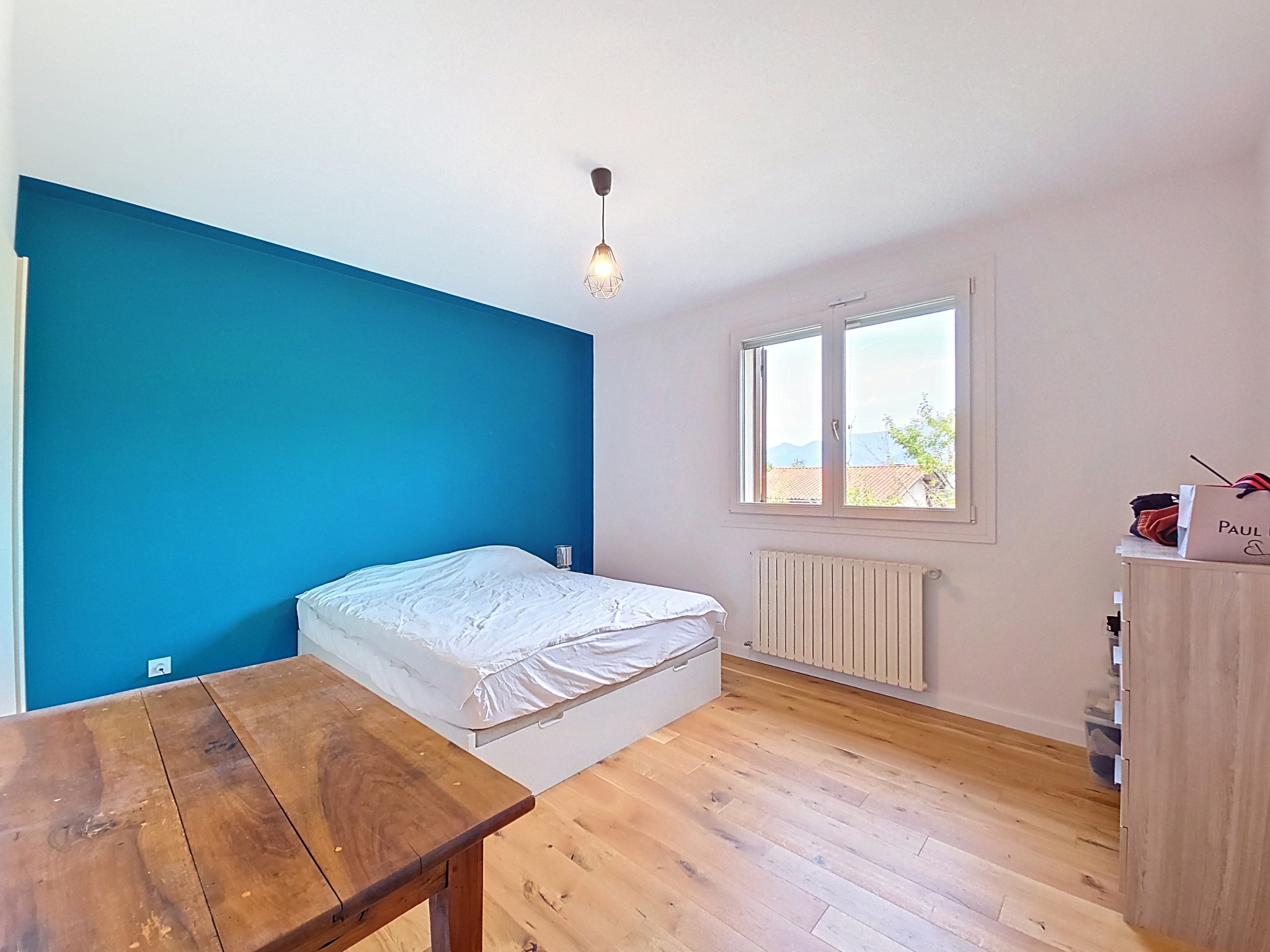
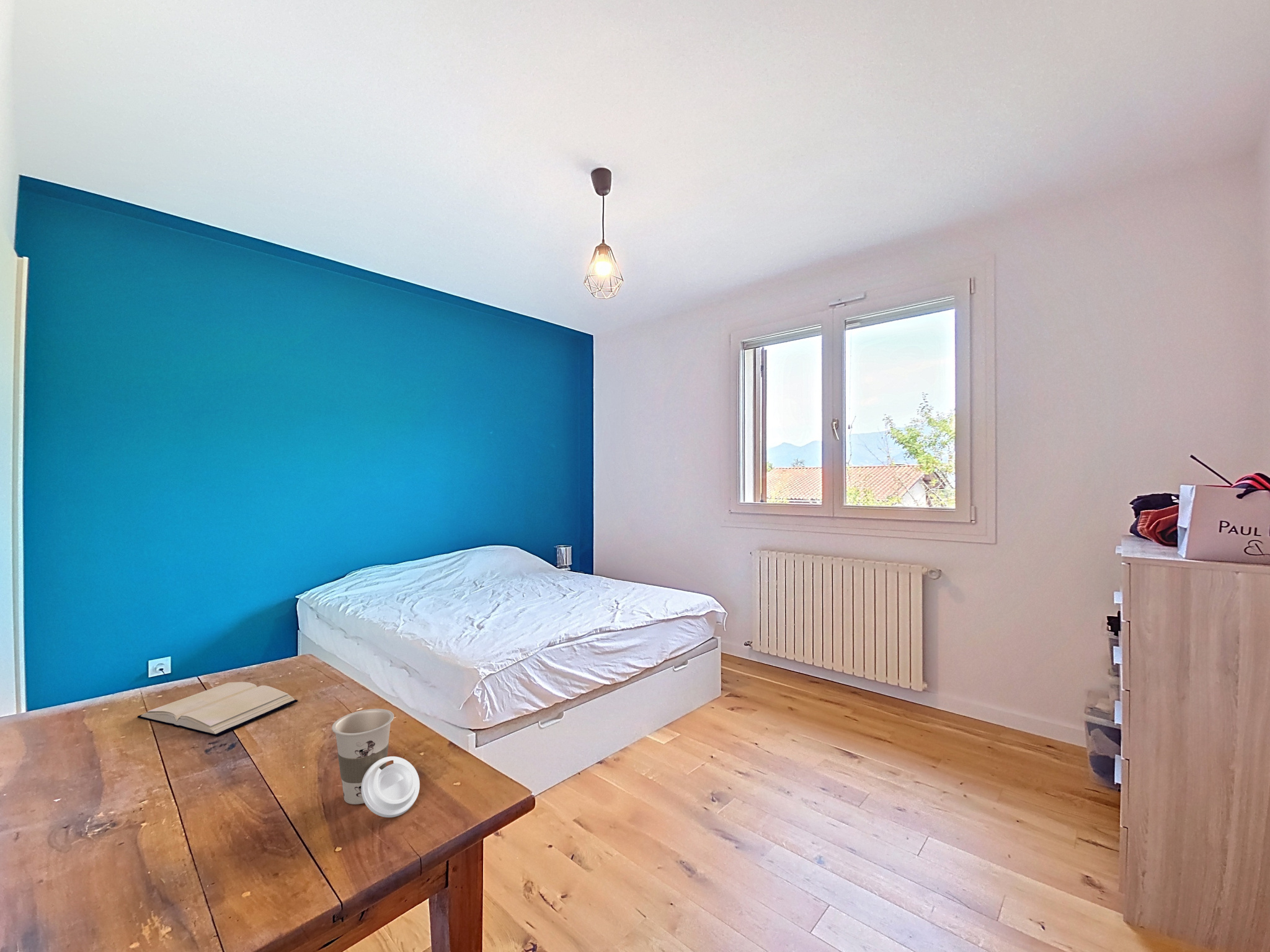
+ hardback book [137,681,298,738]
+ cup [331,708,420,818]
